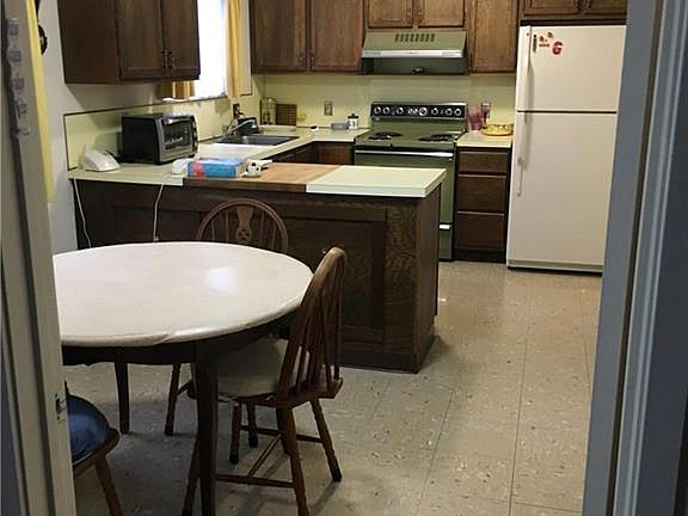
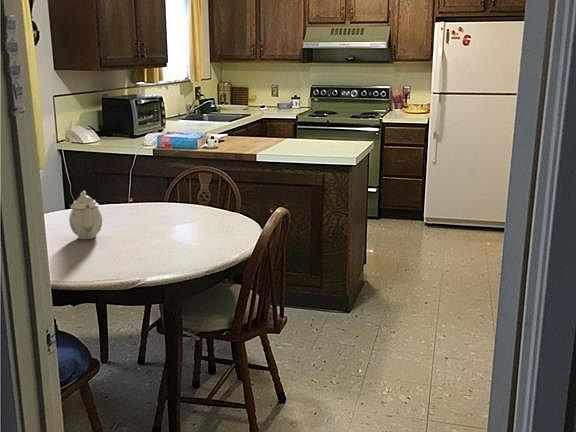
+ teapot [68,190,103,240]
